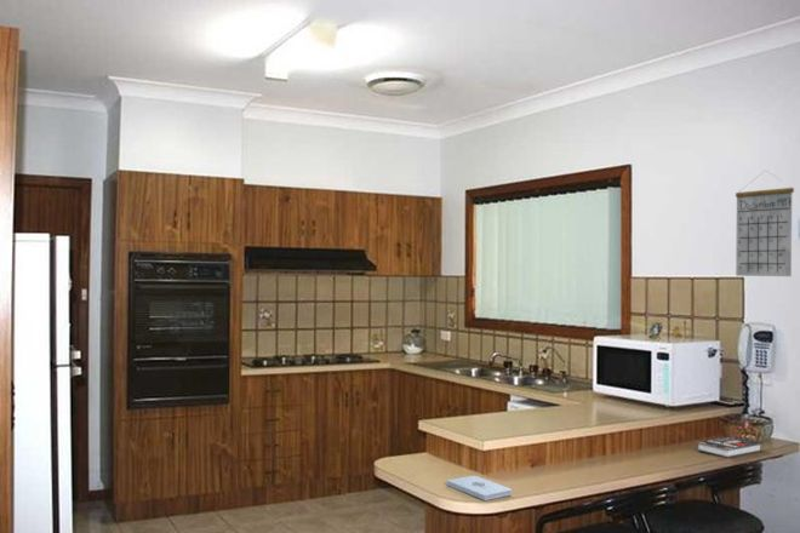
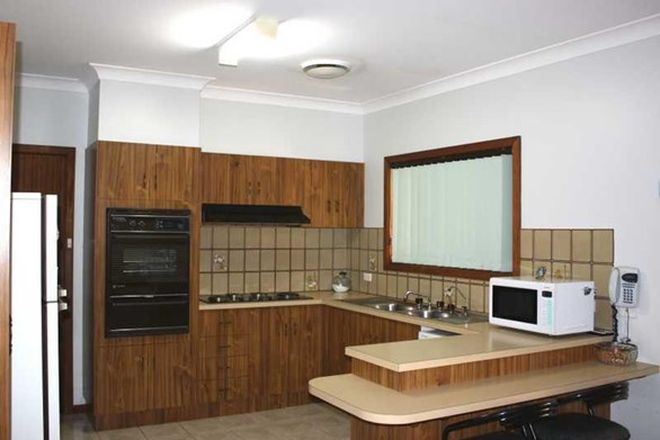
- calendar [735,168,795,277]
- book [696,435,764,459]
- notepad [446,475,513,502]
